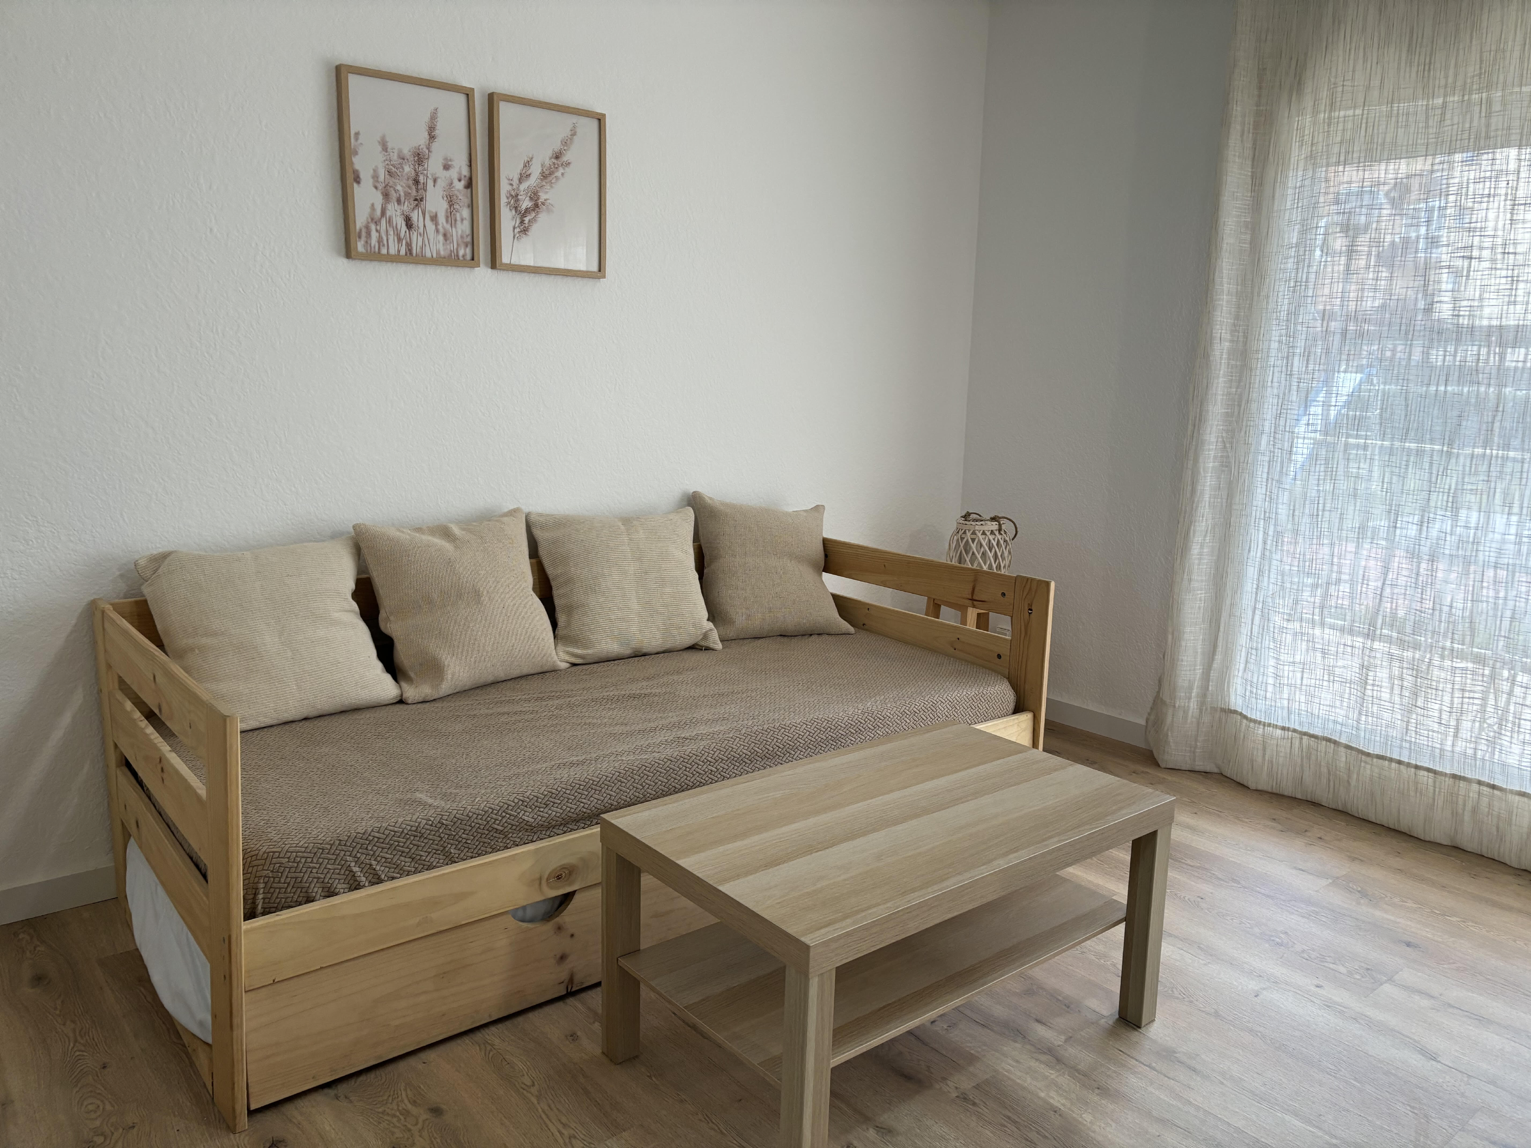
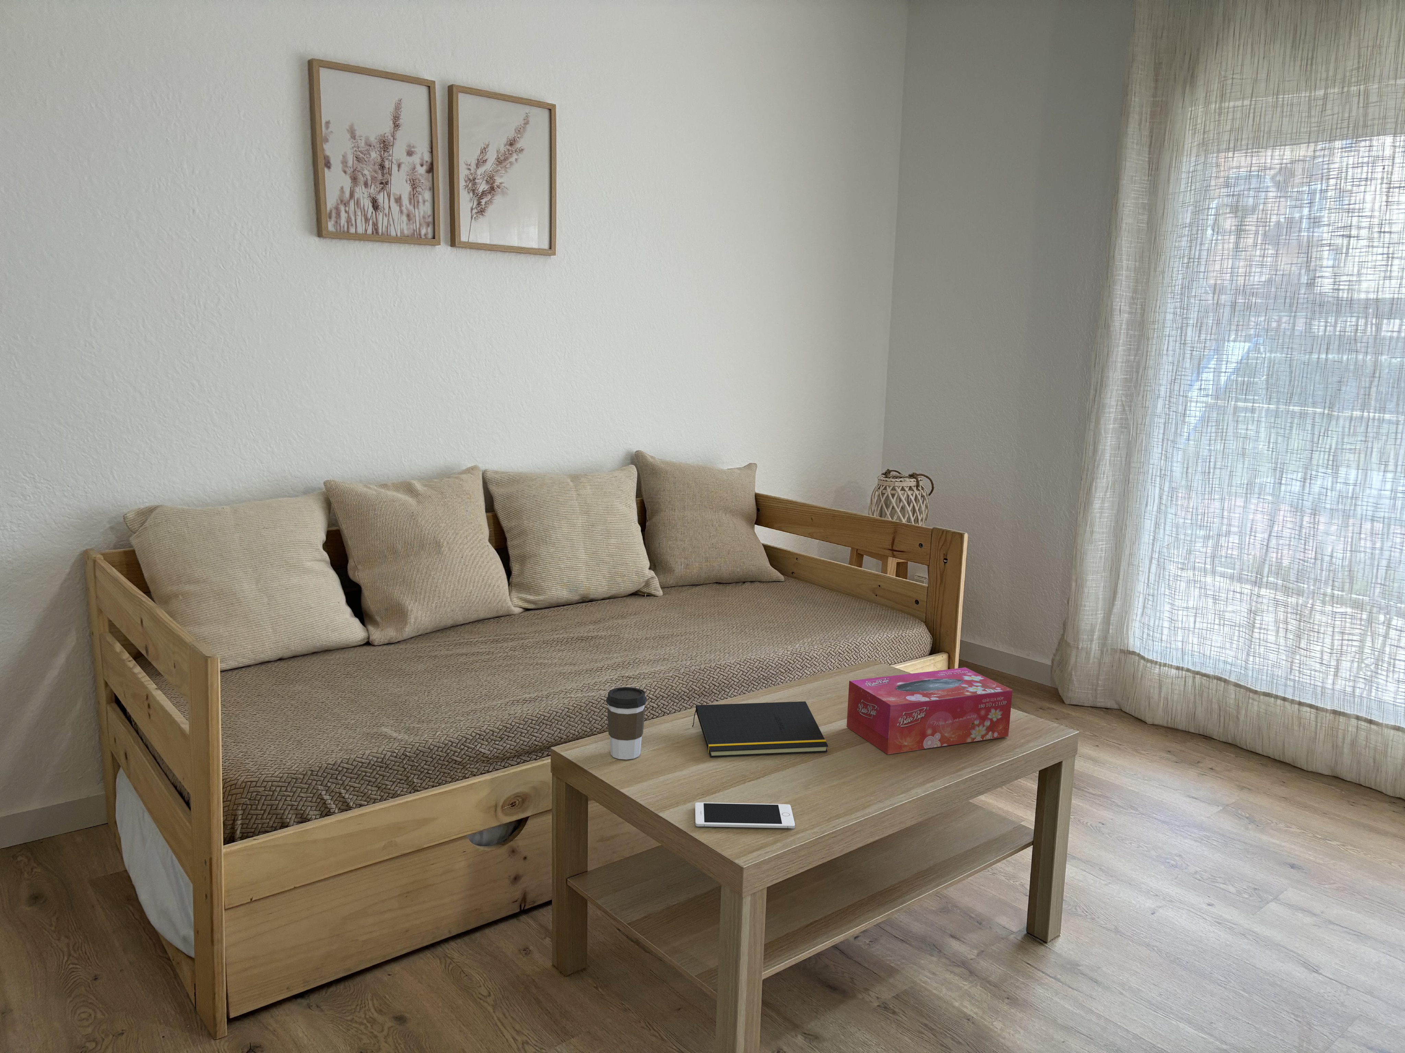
+ coffee cup [606,687,647,760]
+ notepad [691,701,829,758]
+ cell phone [695,802,795,828]
+ tissue box [846,667,1013,754]
